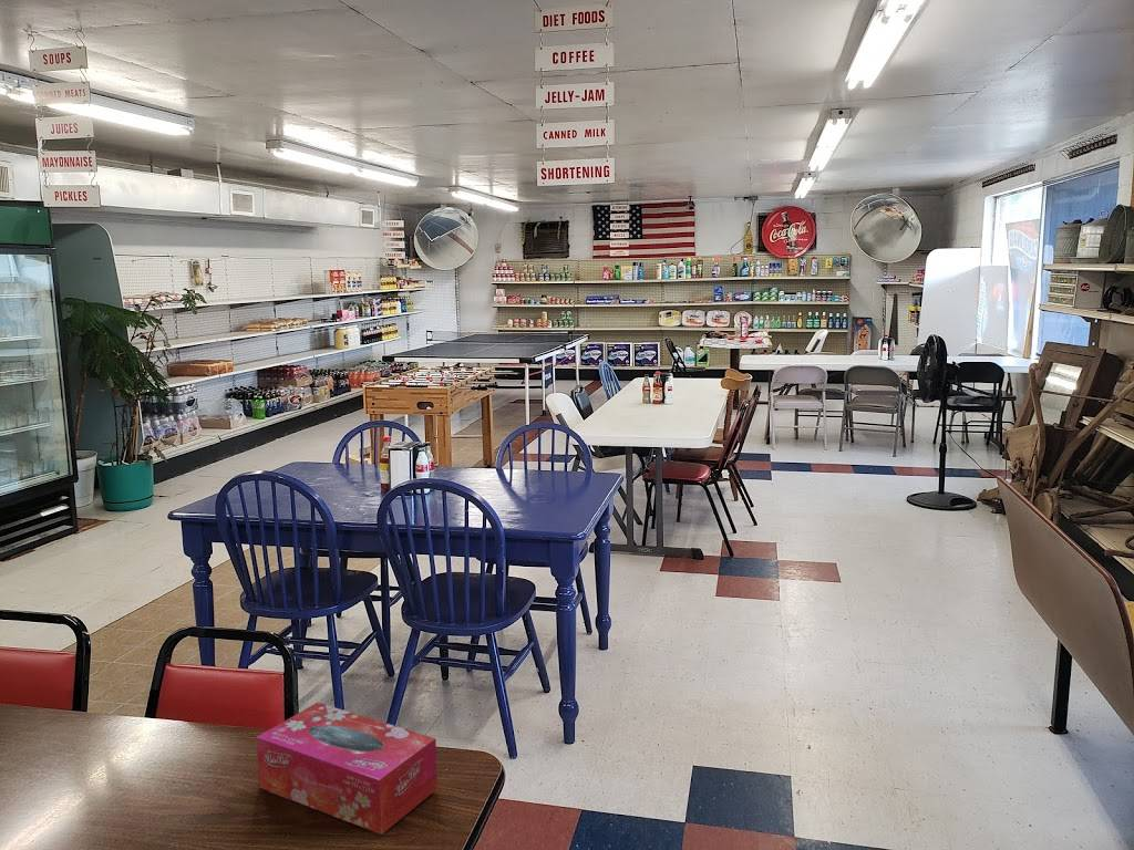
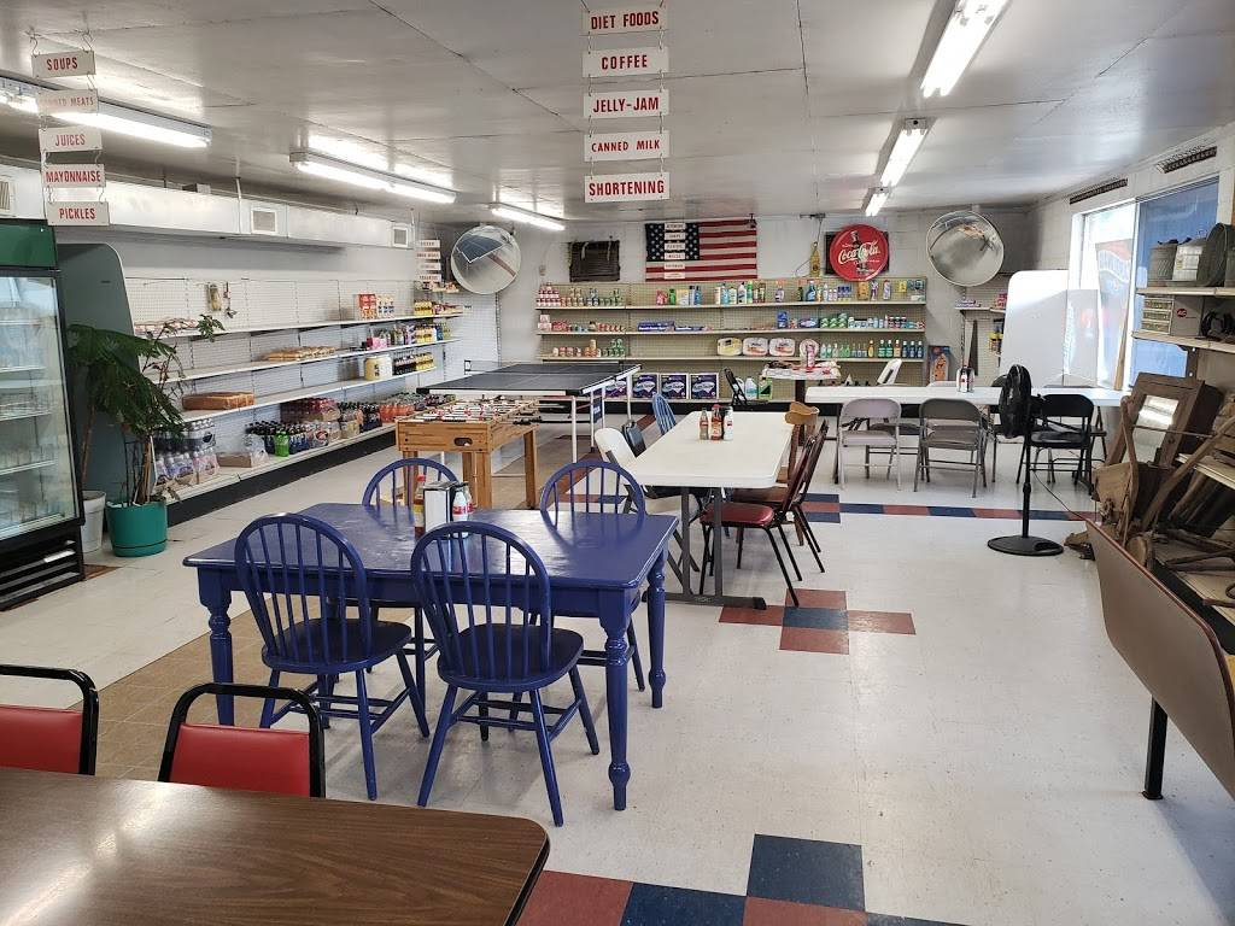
- tissue box [256,702,439,836]
